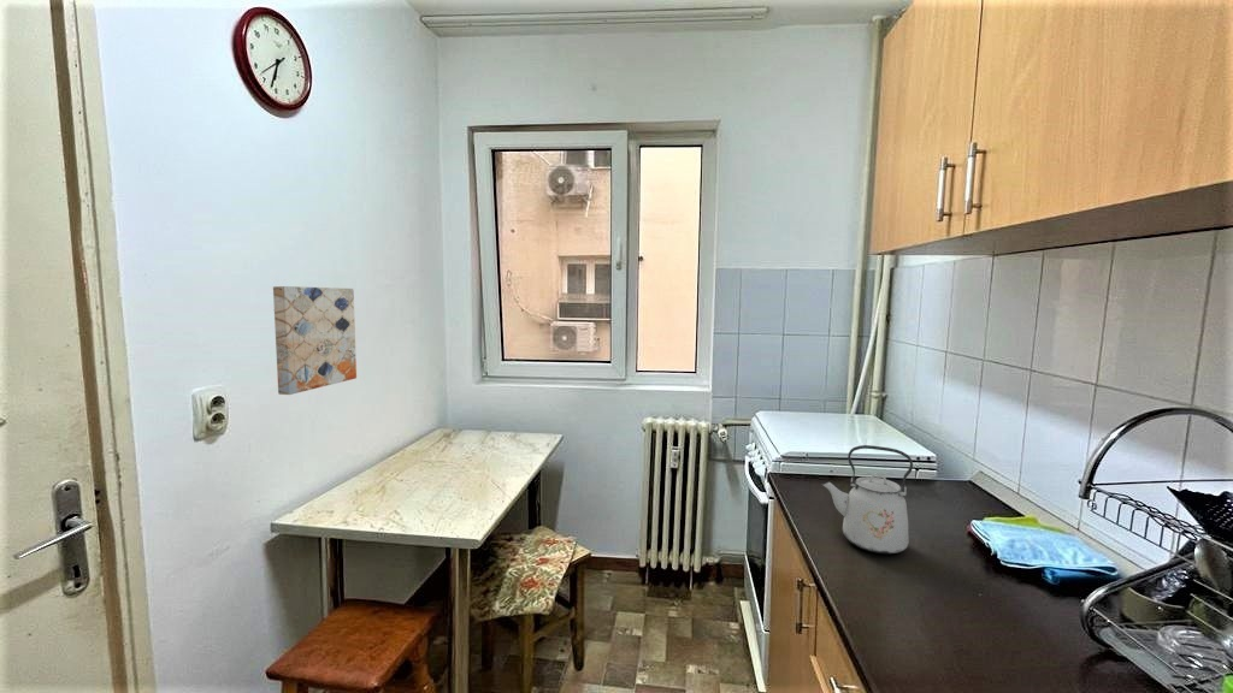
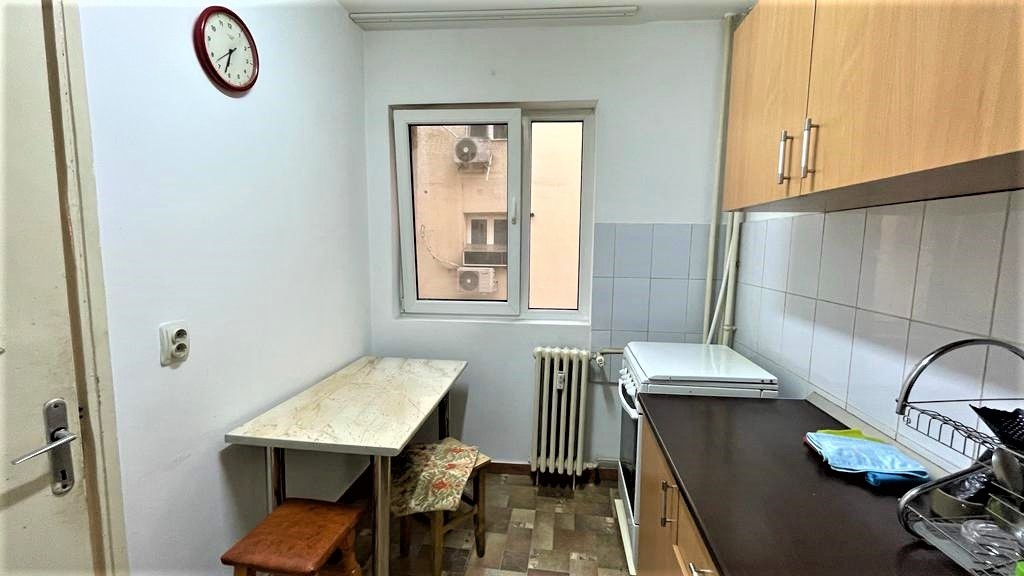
- kettle [820,444,914,555]
- wall art [272,285,358,396]
